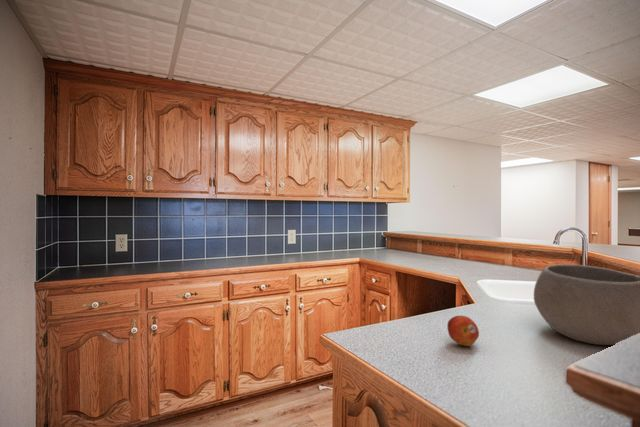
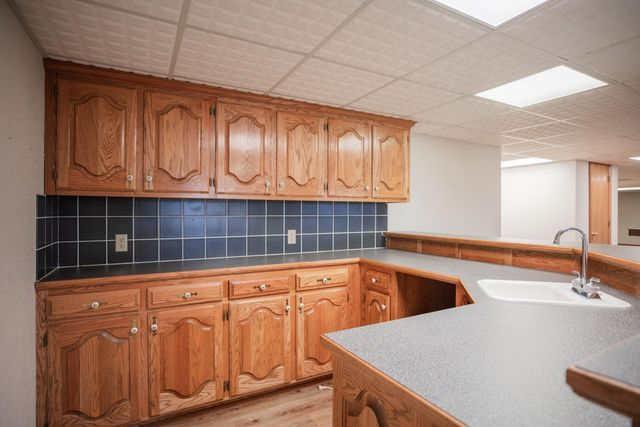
- fruit [446,315,480,347]
- bowl [533,263,640,346]
